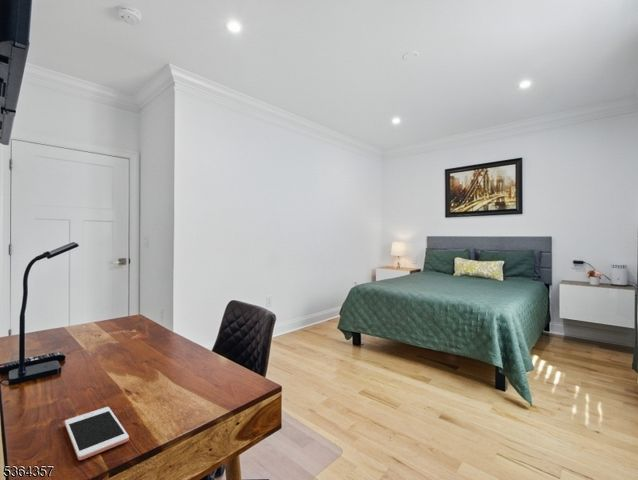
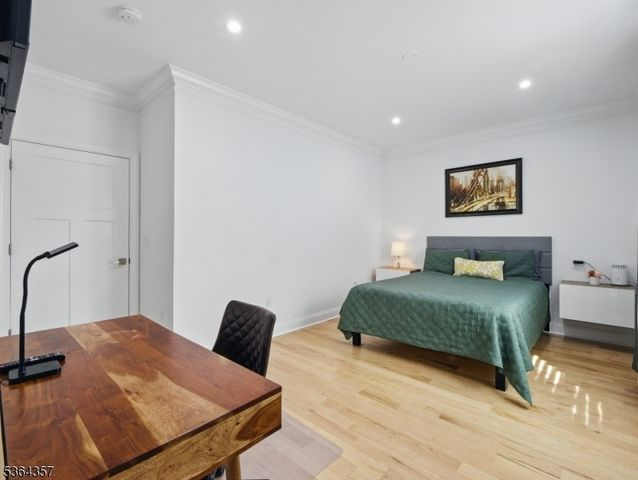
- cell phone [64,406,130,461]
